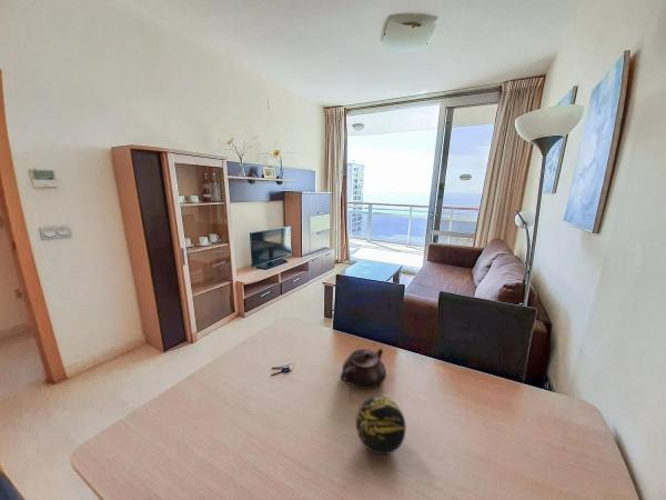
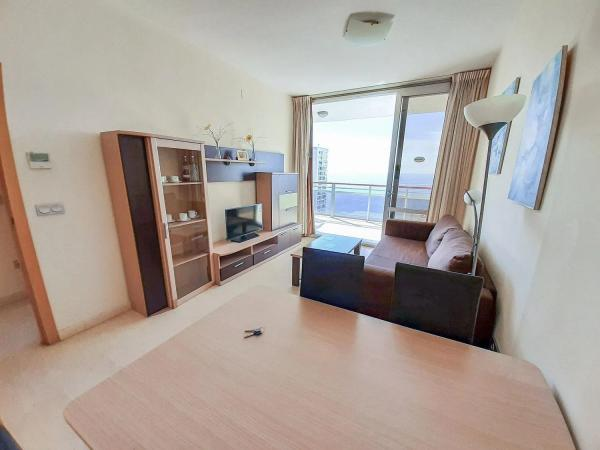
- teapot [340,348,387,390]
- decorative orb [354,394,407,456]
